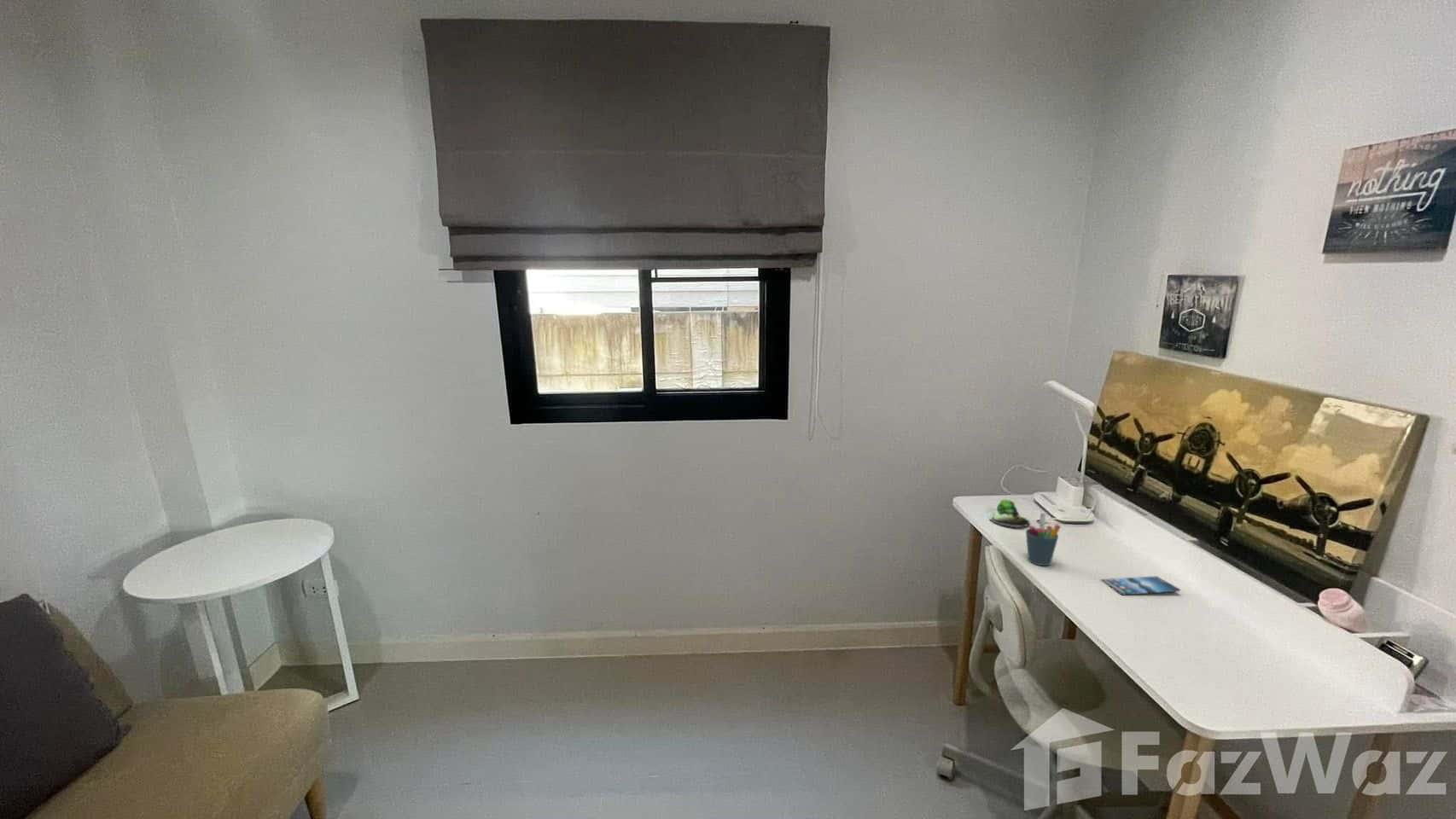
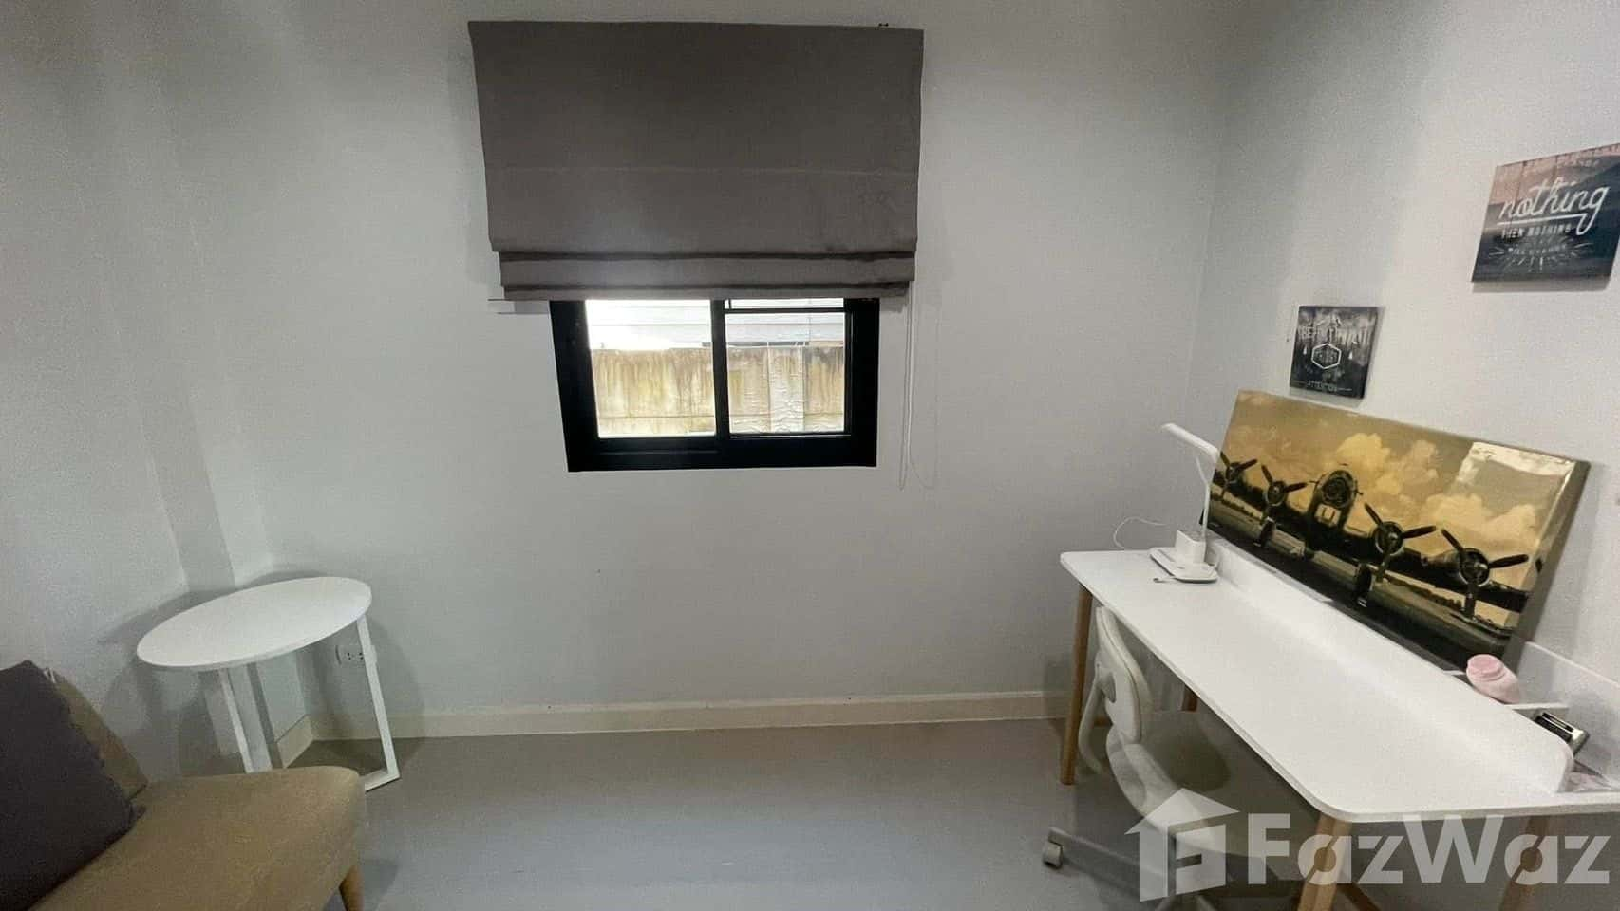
- pen holder [1025,512,1062,566]
- succulent plant [988,498,1031,528]
- smartphone [1099,575,1181,595]
